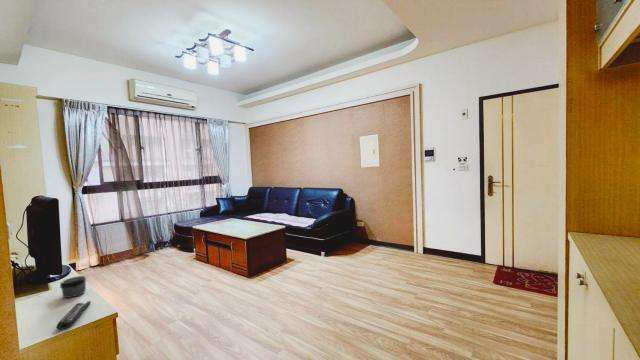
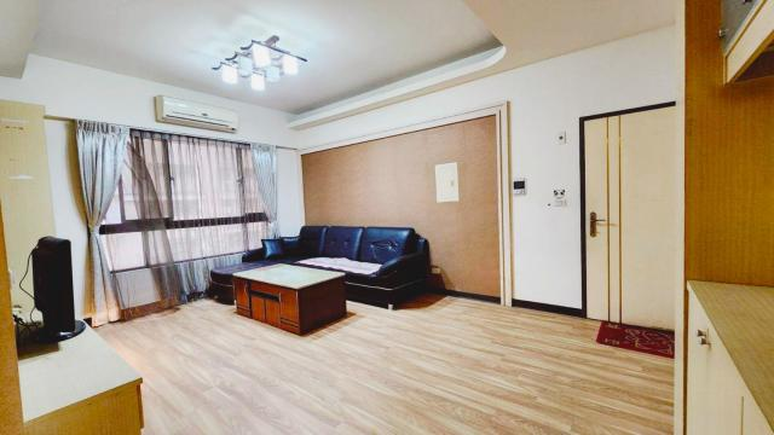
- remote control [56,300,92,331]
- jar [59,275,87,299]
